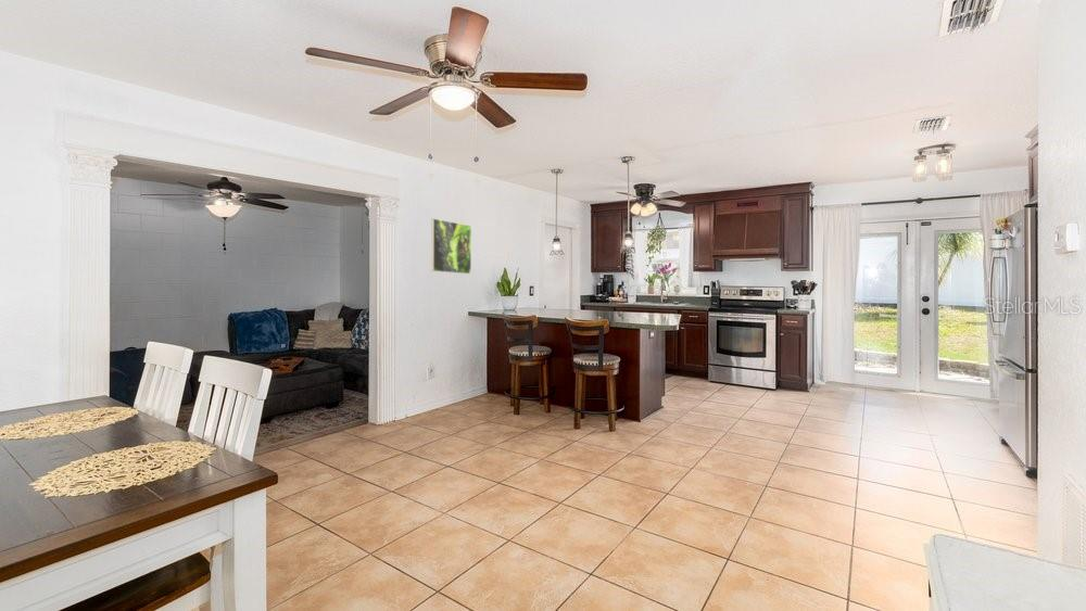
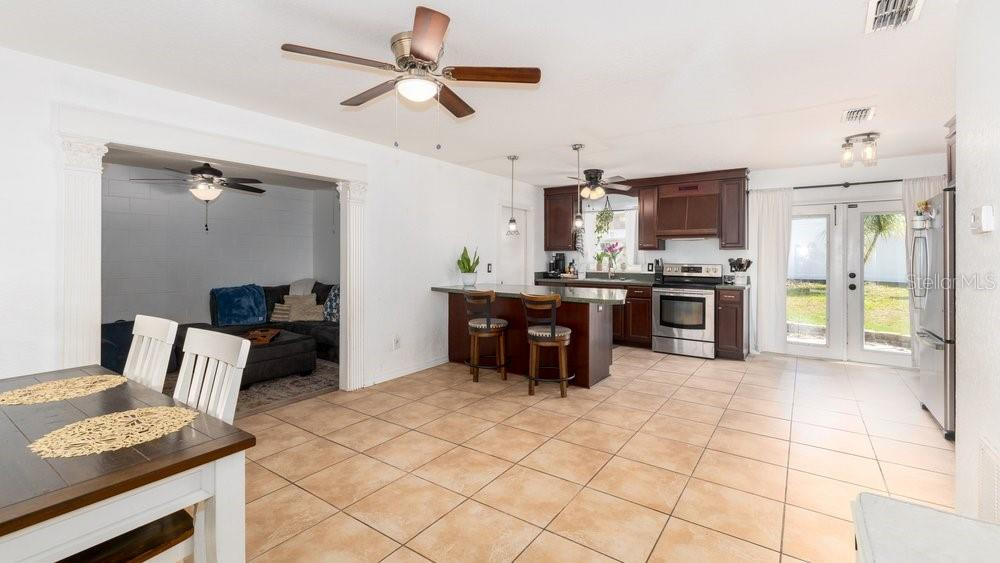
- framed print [430,217,472,276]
